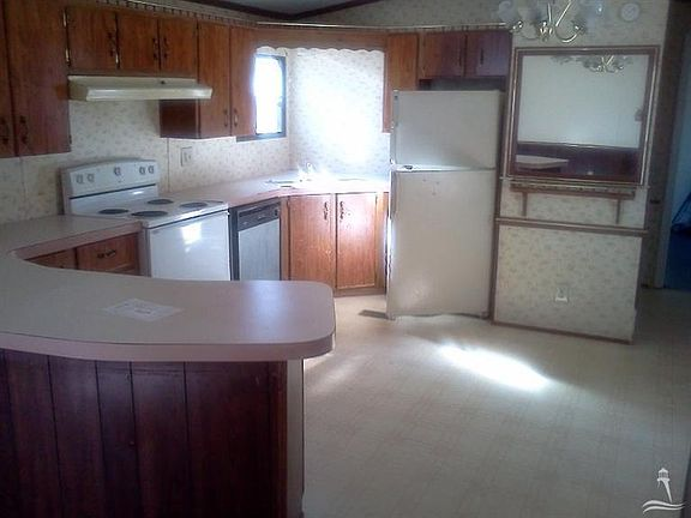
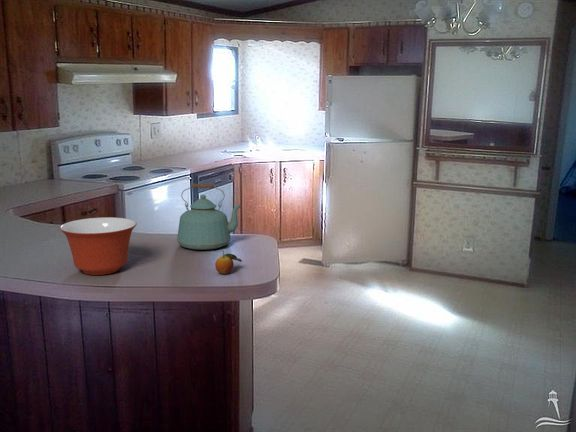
+ kettle [176,182,242,251]
+ fruit [214,249,243,275]
+ mixing bowl [59,216,138,276]
